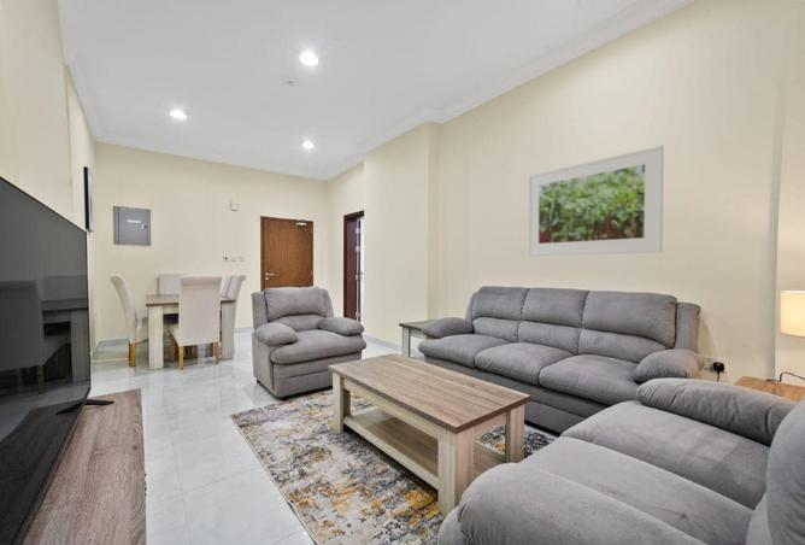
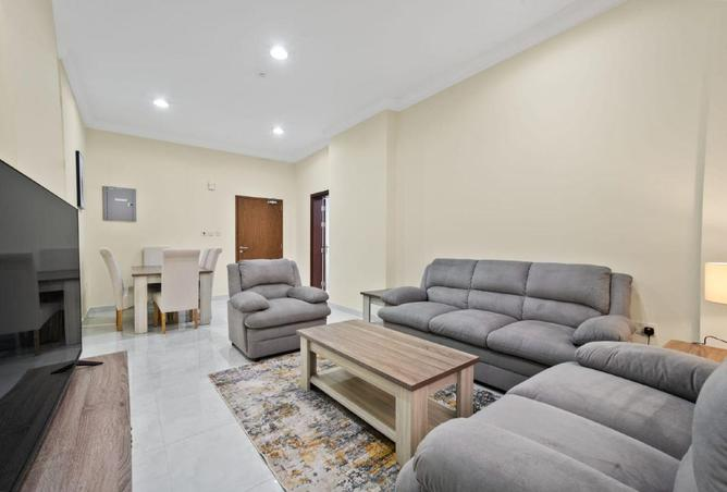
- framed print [527,145,665,257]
